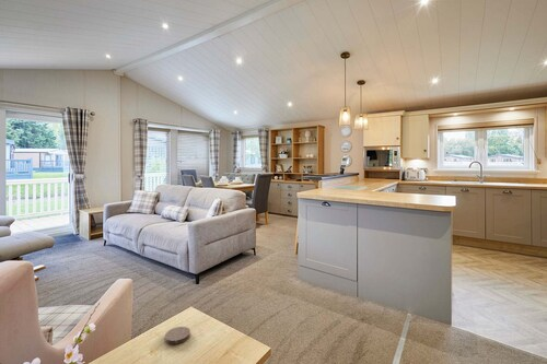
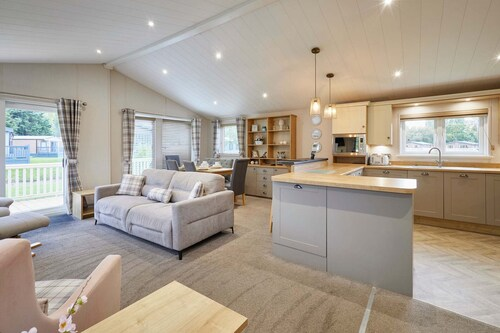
- coaster [164,326,191,345]
